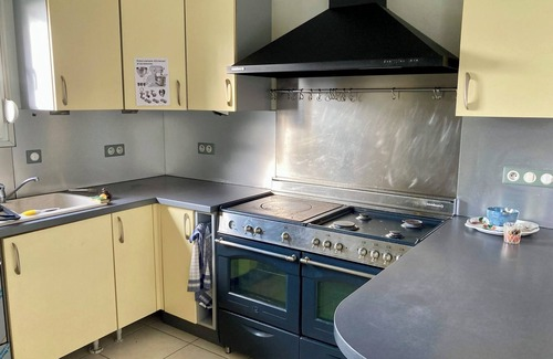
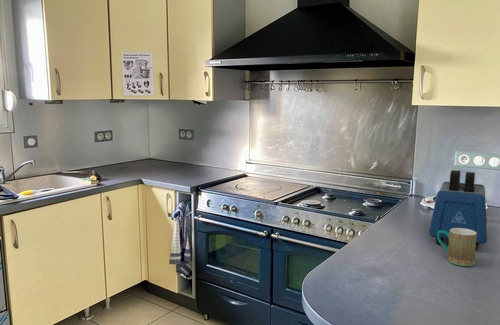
+ toaster [428,169,488,251]
+ mug [437,228,477,267]
